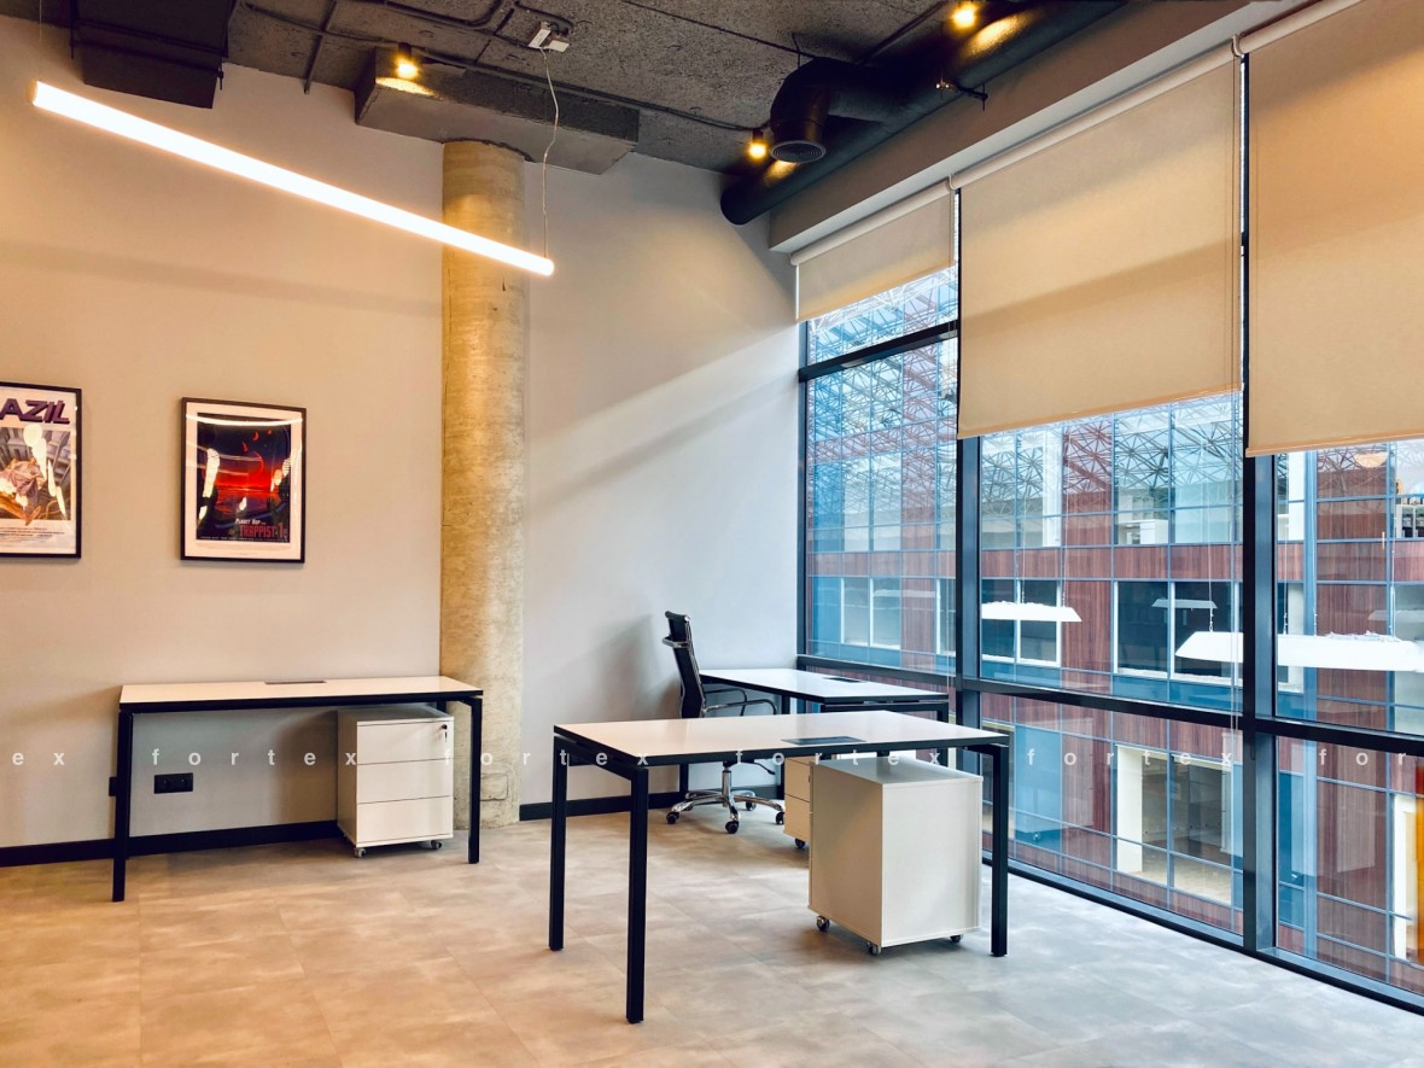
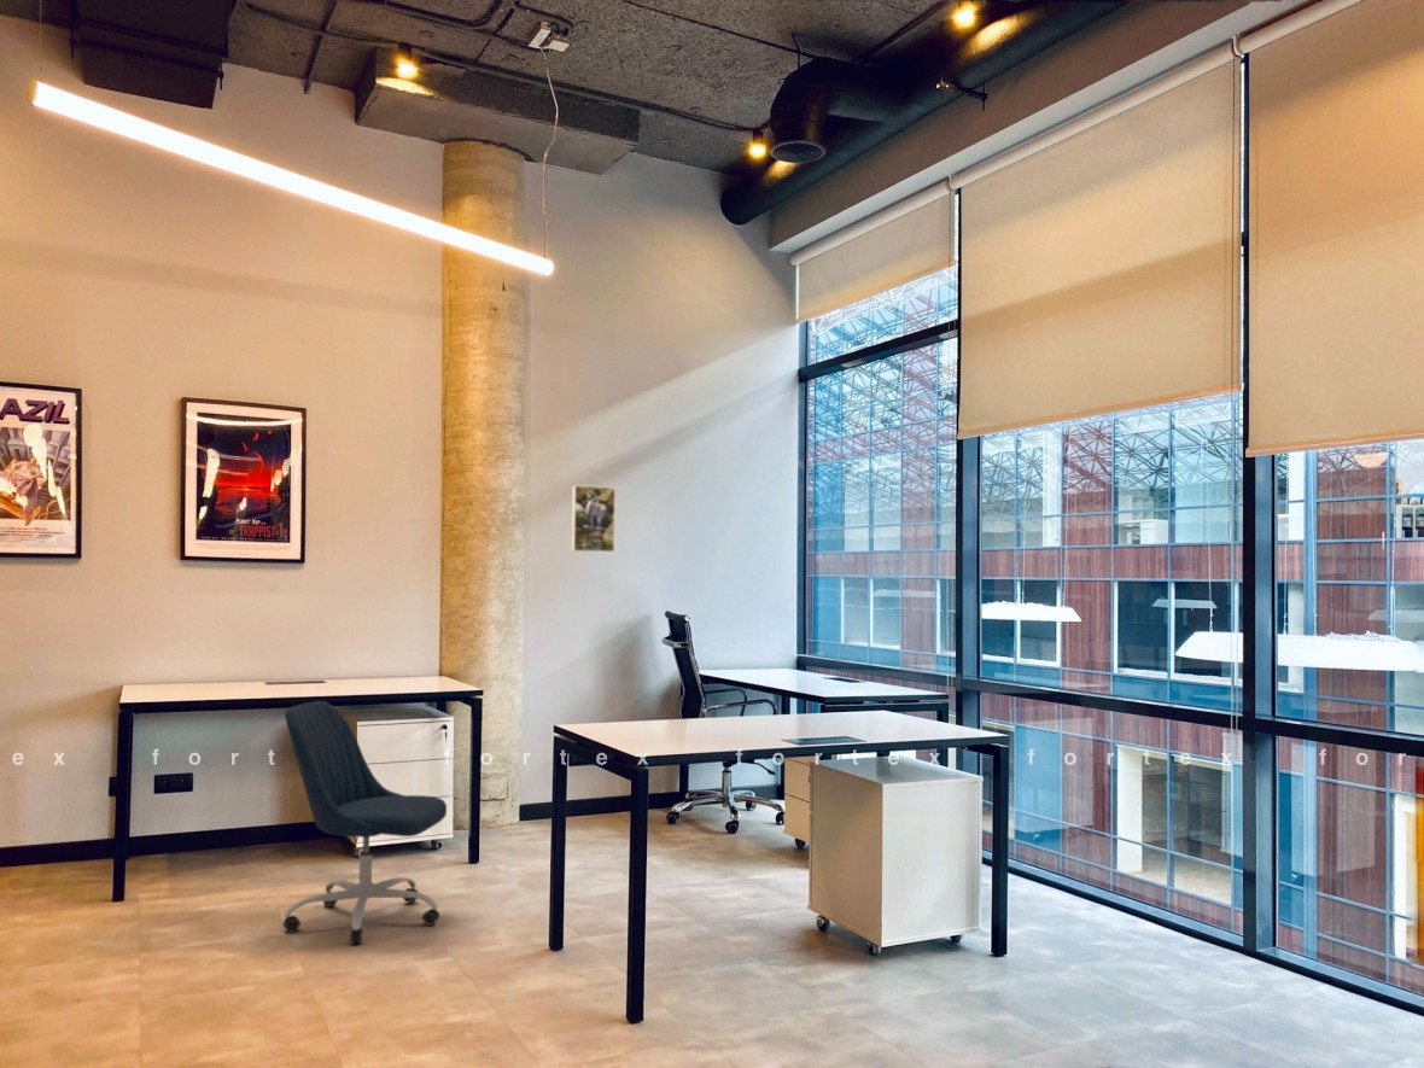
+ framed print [571,484,617,553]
+ office chair [282,700,448,946]
